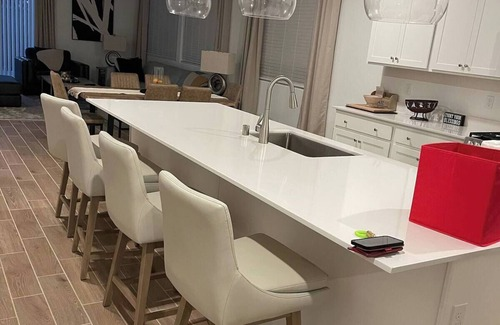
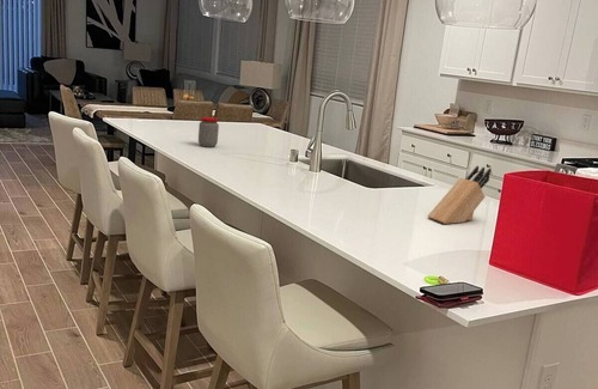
+ knife block [426,165,492,225]
+ jar [197,116,220,148]
